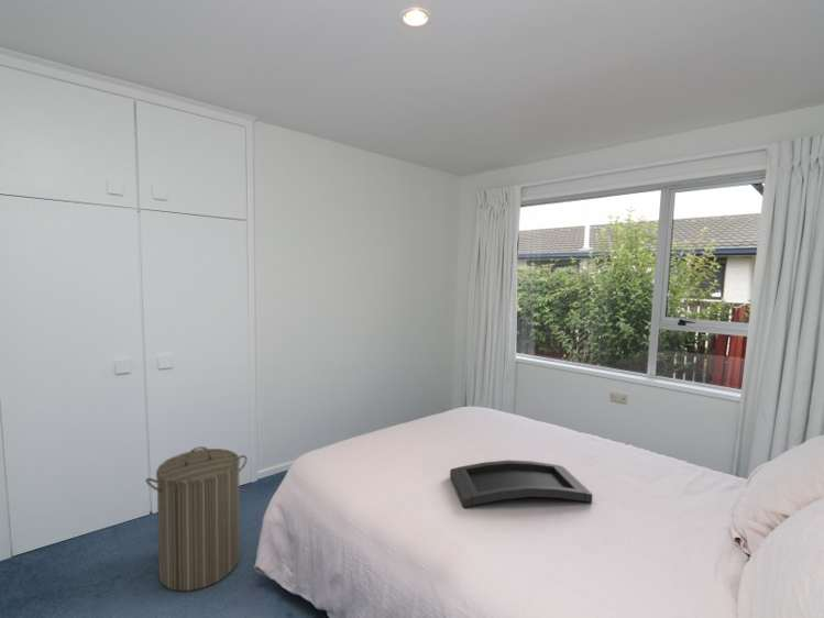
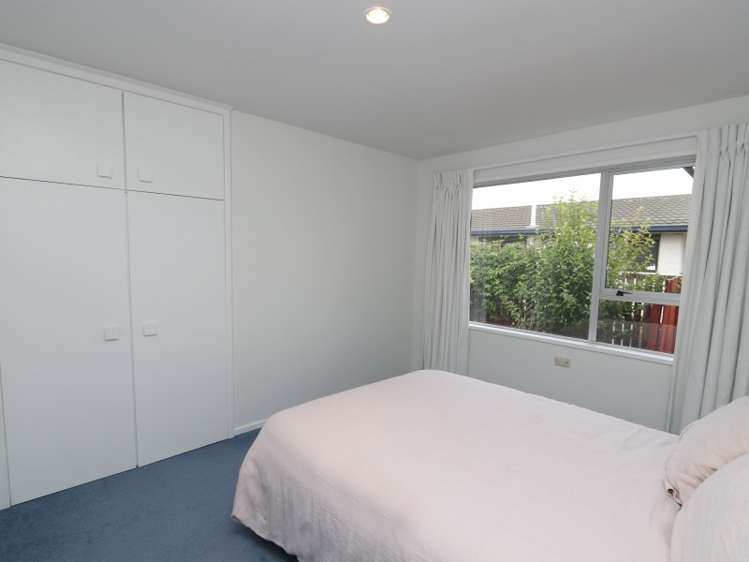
- laundry hamper [145,445,248,592]
- tray [449,460,594,509]
